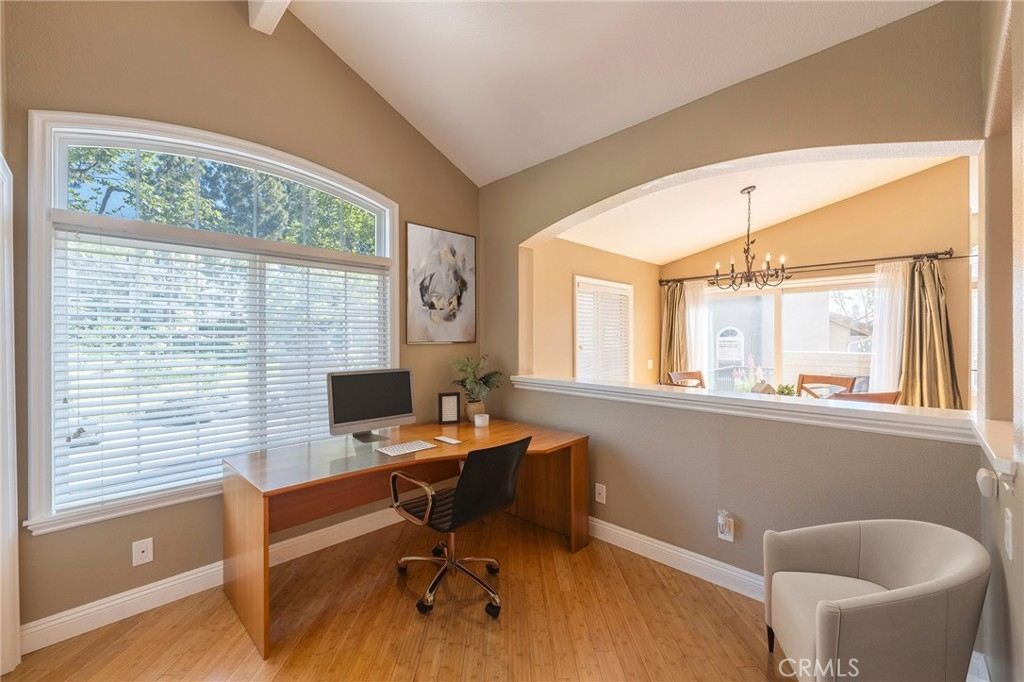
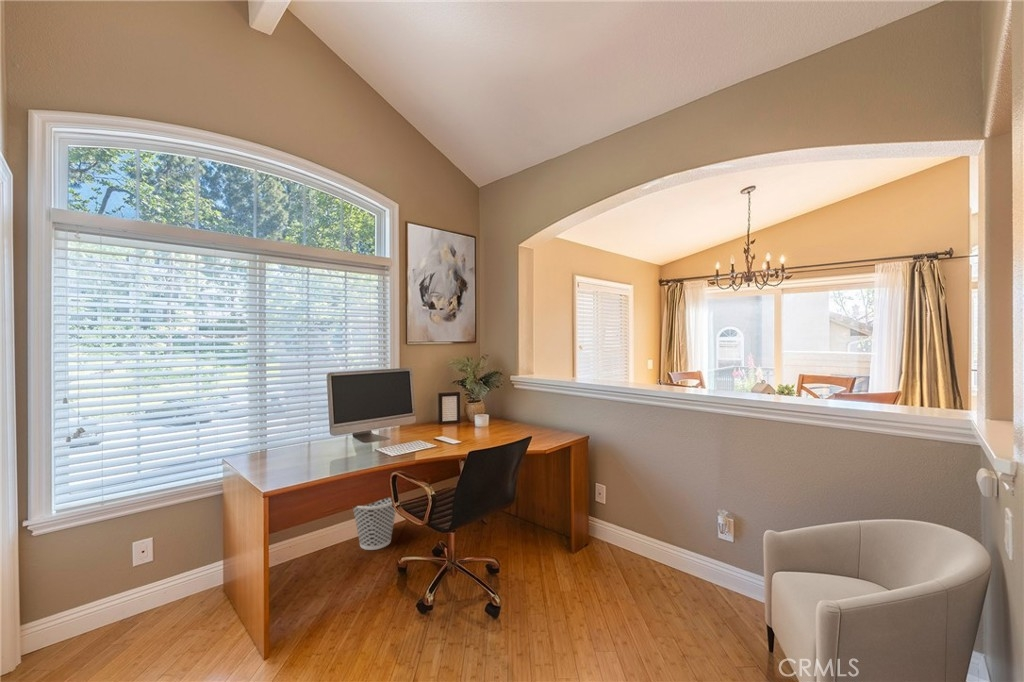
+ wastebasket [352,496,397,551]
